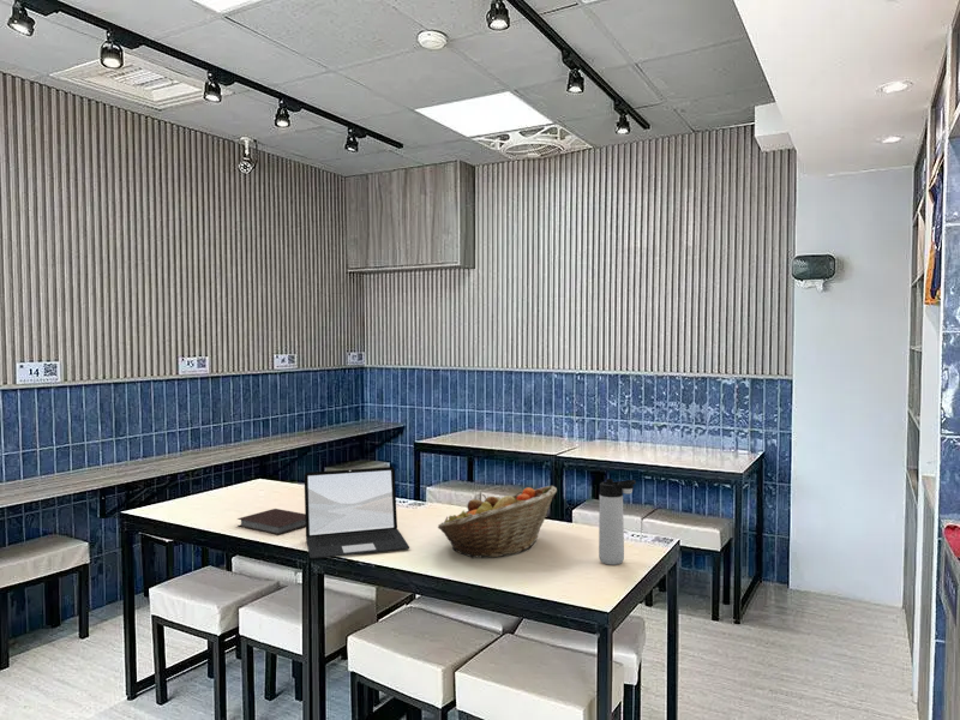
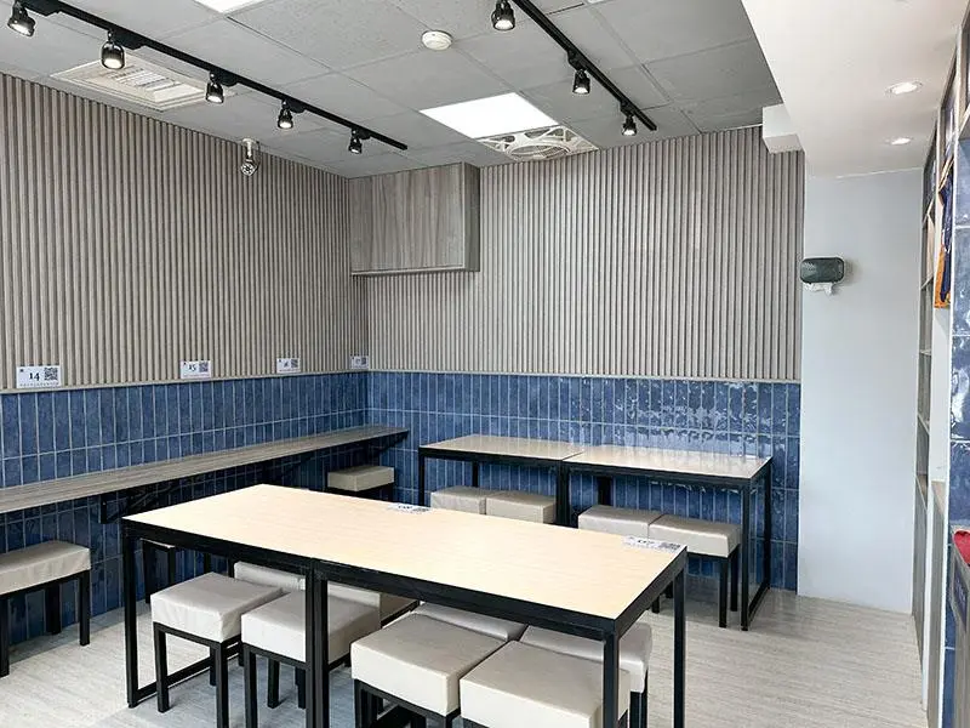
- fruit basket [437,485,558,559]
- thermos bottle [598,478,637,566]
- notebook [236,508,306,536]
- laptop [304,466,410,559]
